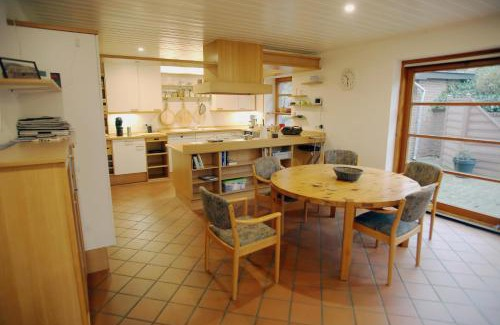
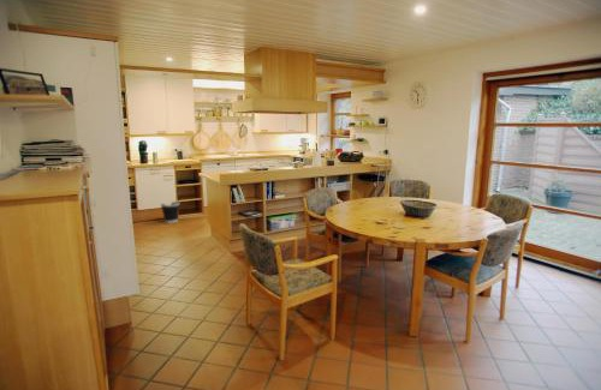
+ wastebasket [159,200,182,223]
